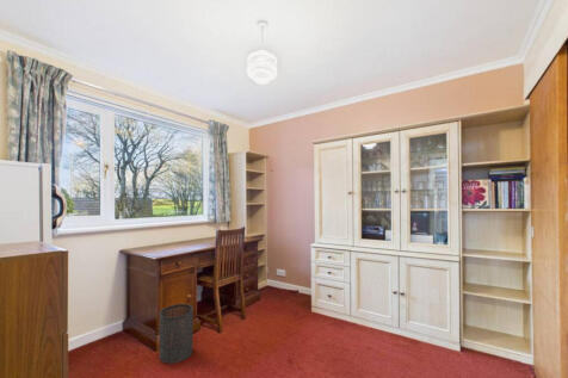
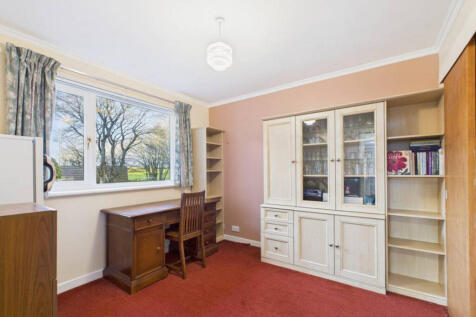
- trash can [159,303,195,365]
